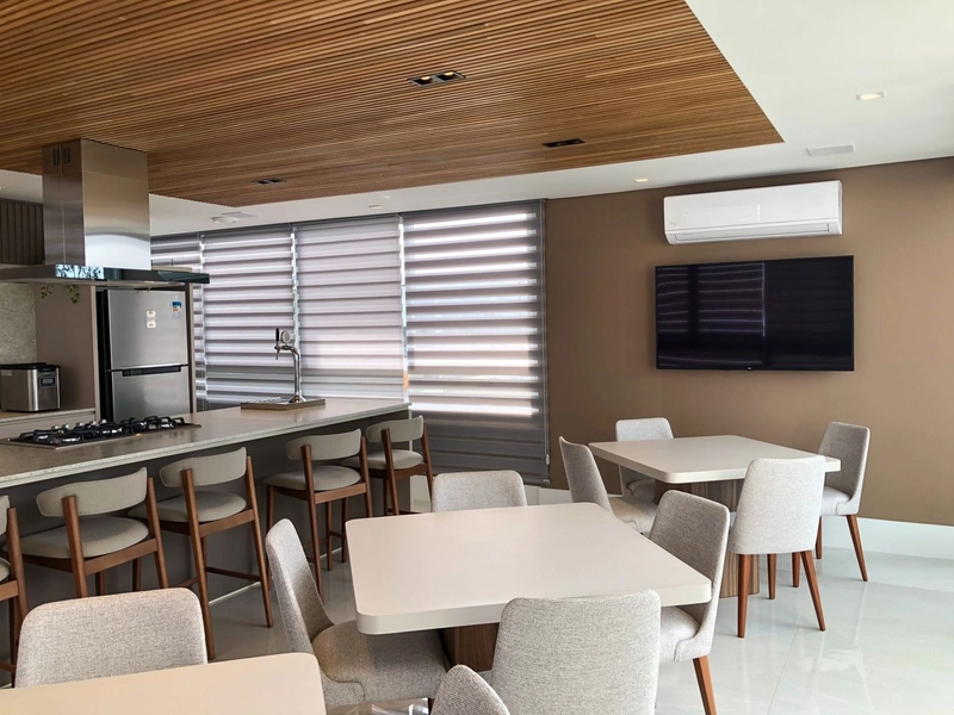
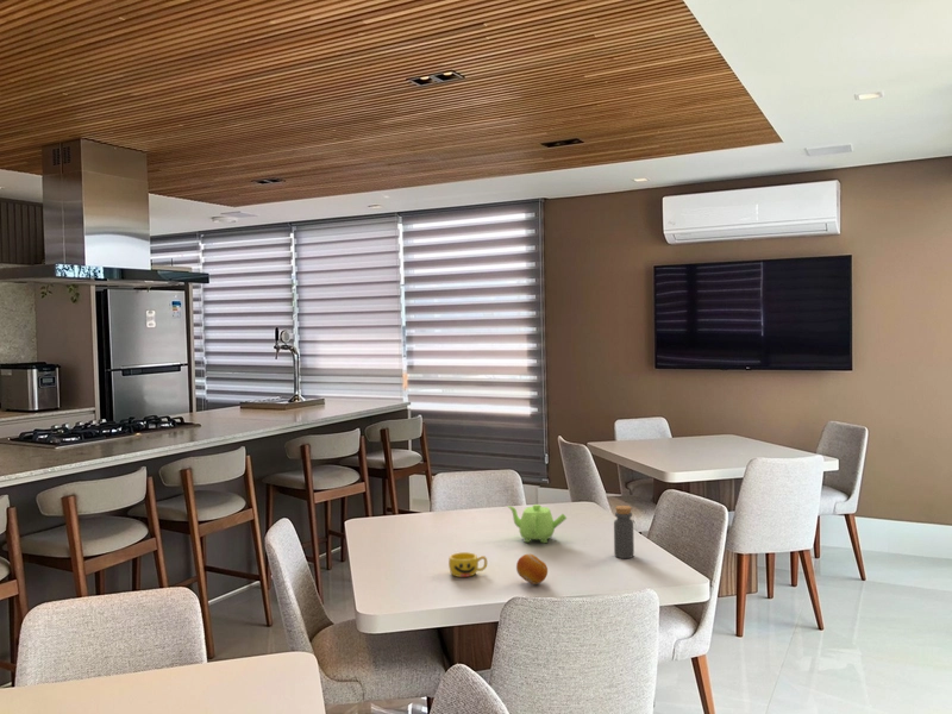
+ bottle [613,505,635,559]
+ fruit [515,552,549,585]
+ cup [447,551,488,578]
+ teapot [506,503,568,544]
